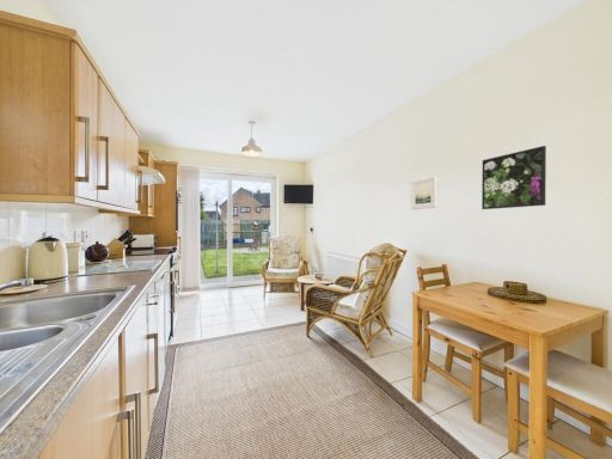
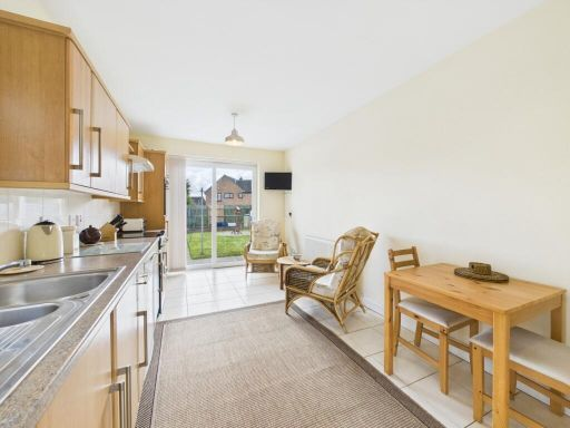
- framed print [410,176,439,210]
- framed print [481,145,547,210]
